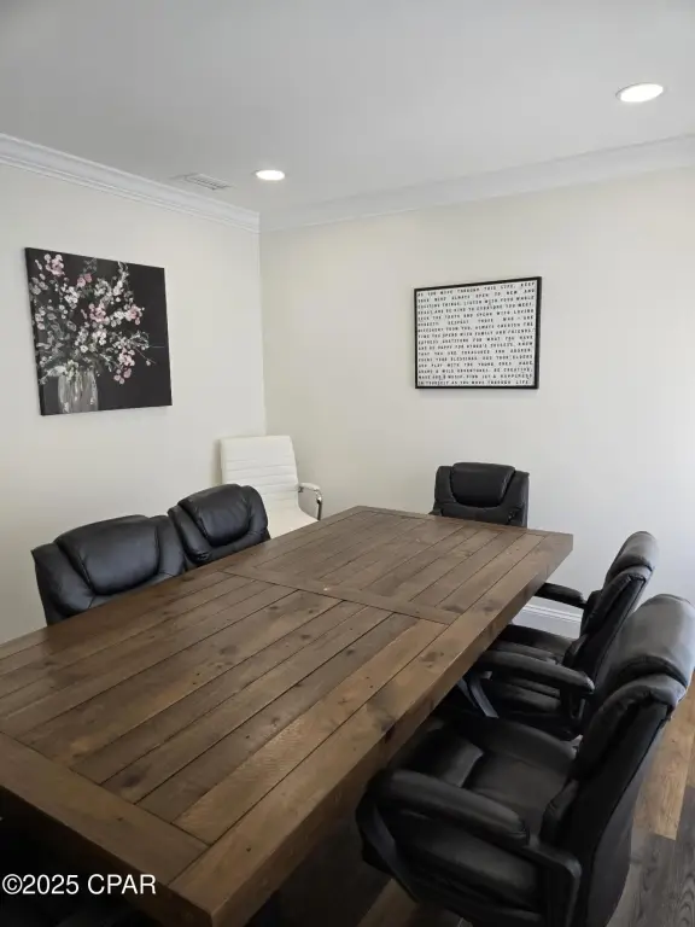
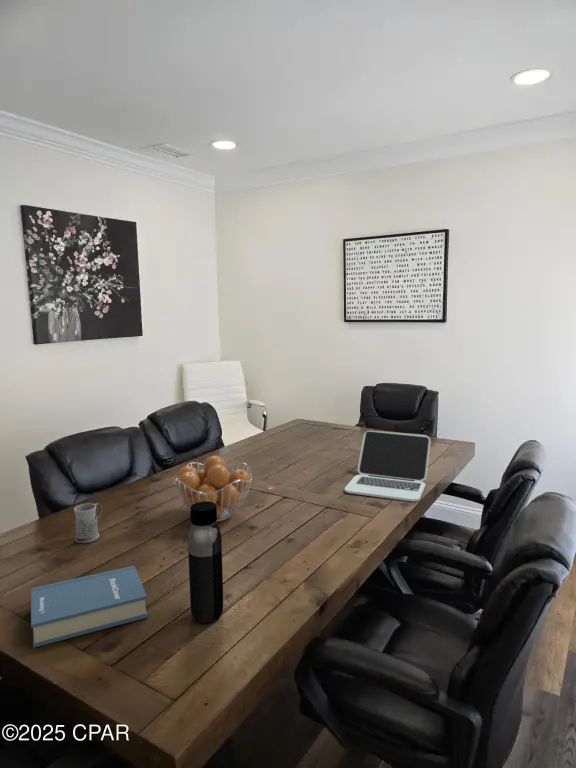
+ laptop [344,430,432,502]
+ hardback book [30,564,149,649]
+ fruit basket [173,455,253,523]
+ mug [73,502,103,544]
+ water bottle [187,501,224,624]
